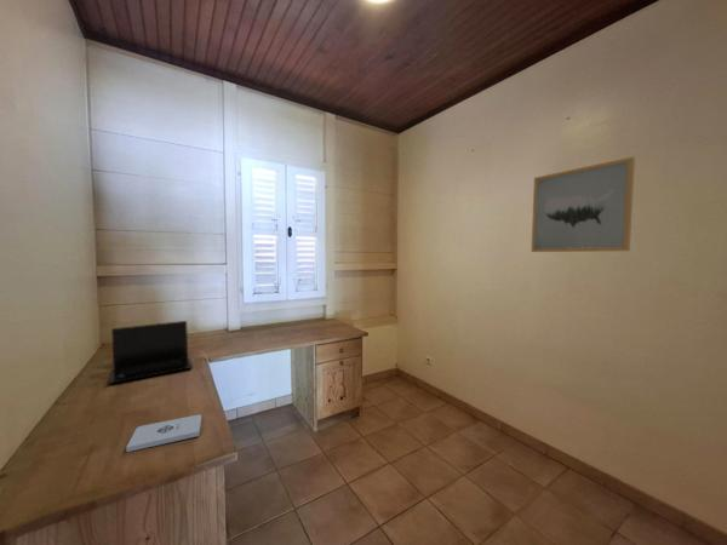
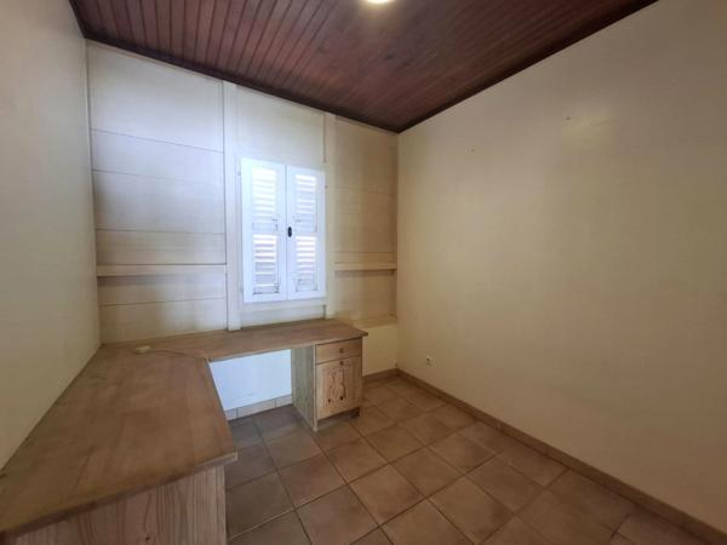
- notepad [125,413,202,453]
- wall art [531,156,636,253]
- laptop [108,320,194,385]
